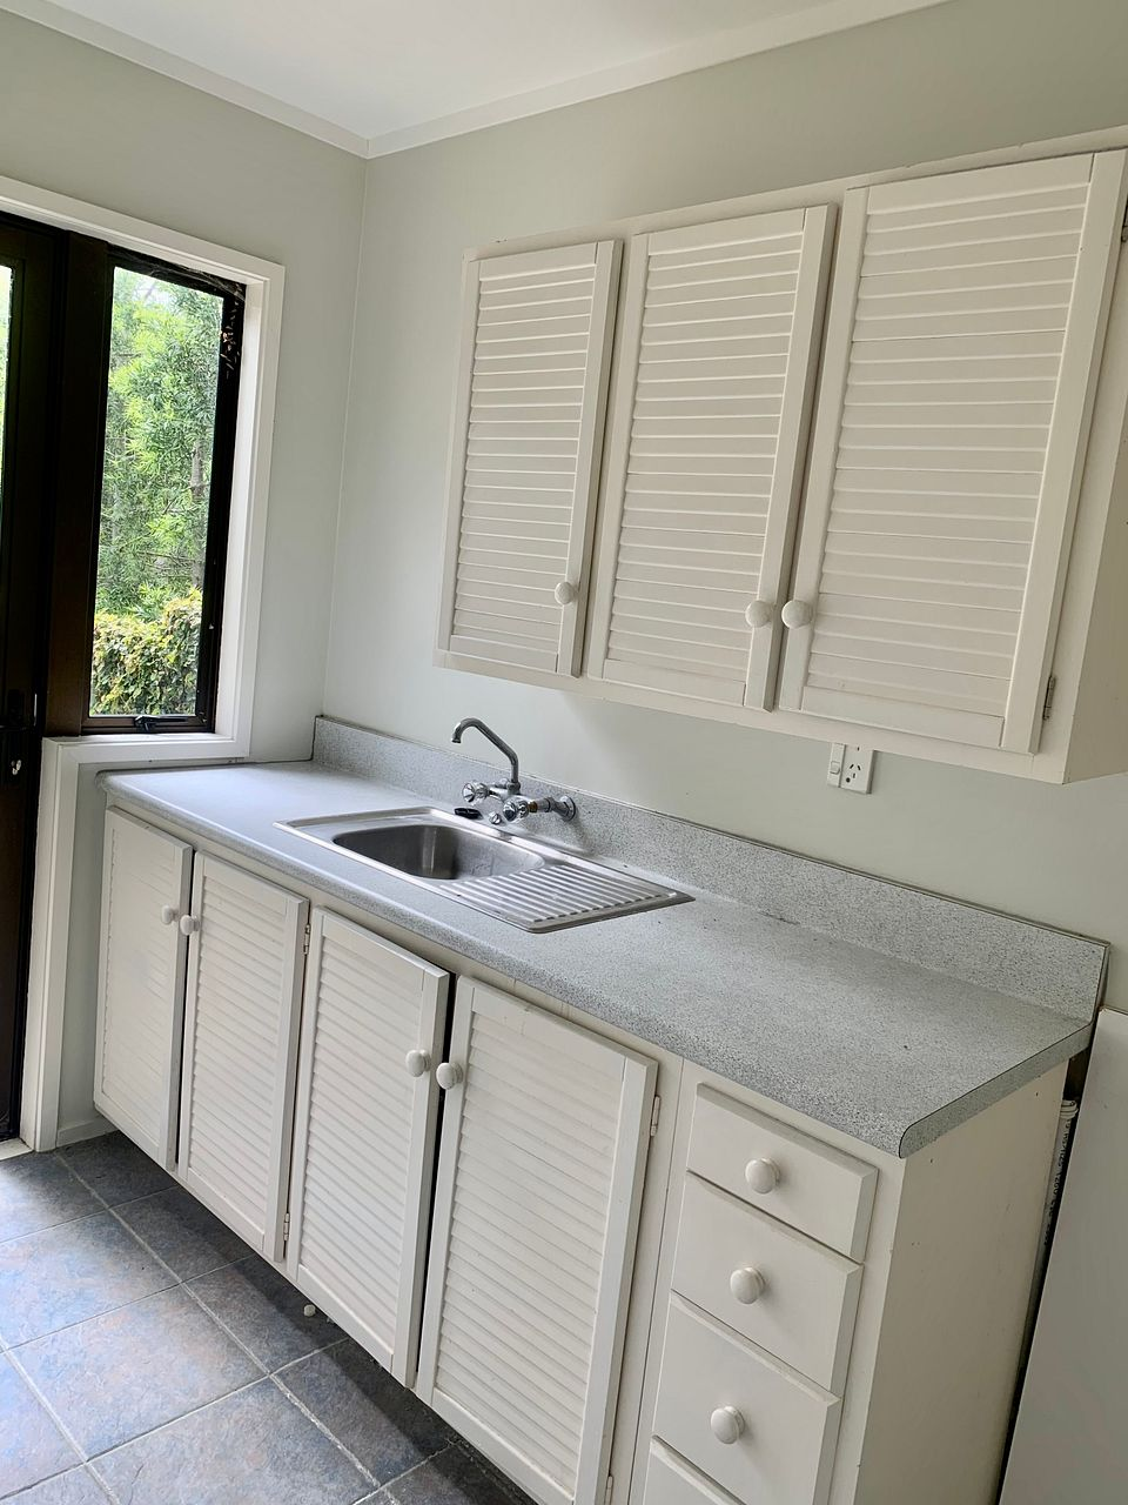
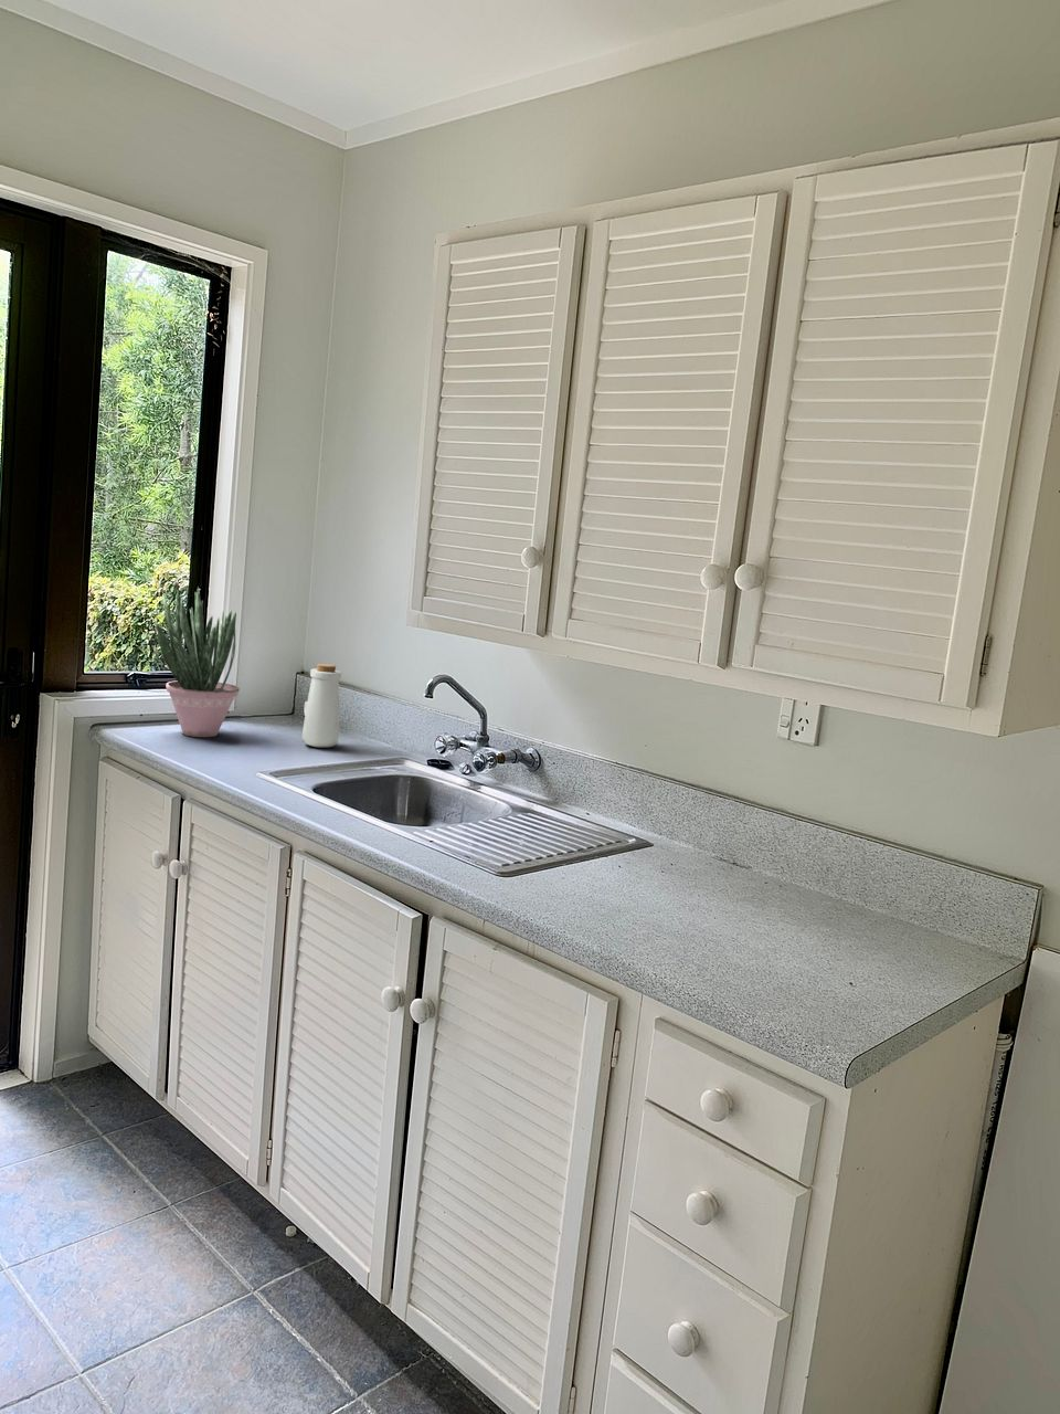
+ bottle [302,662,342,748]
+ potted plant [156,590,241,738]
